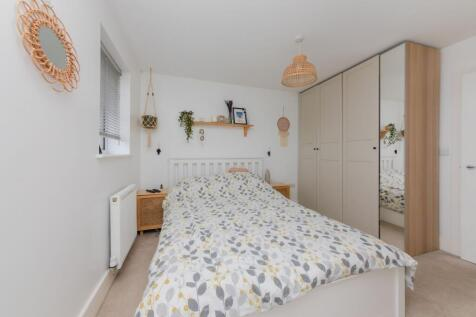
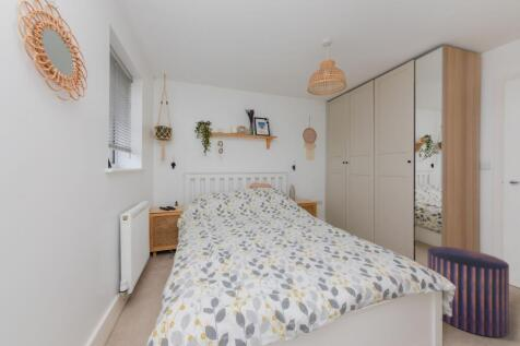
+ stool [427,246,510,338]
